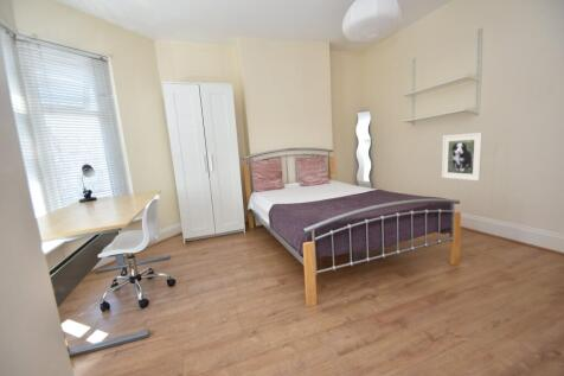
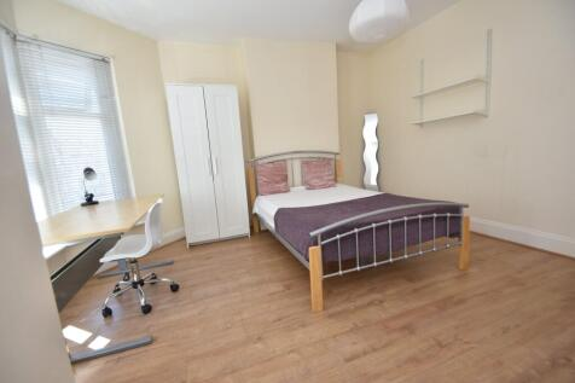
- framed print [441,132,483,181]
